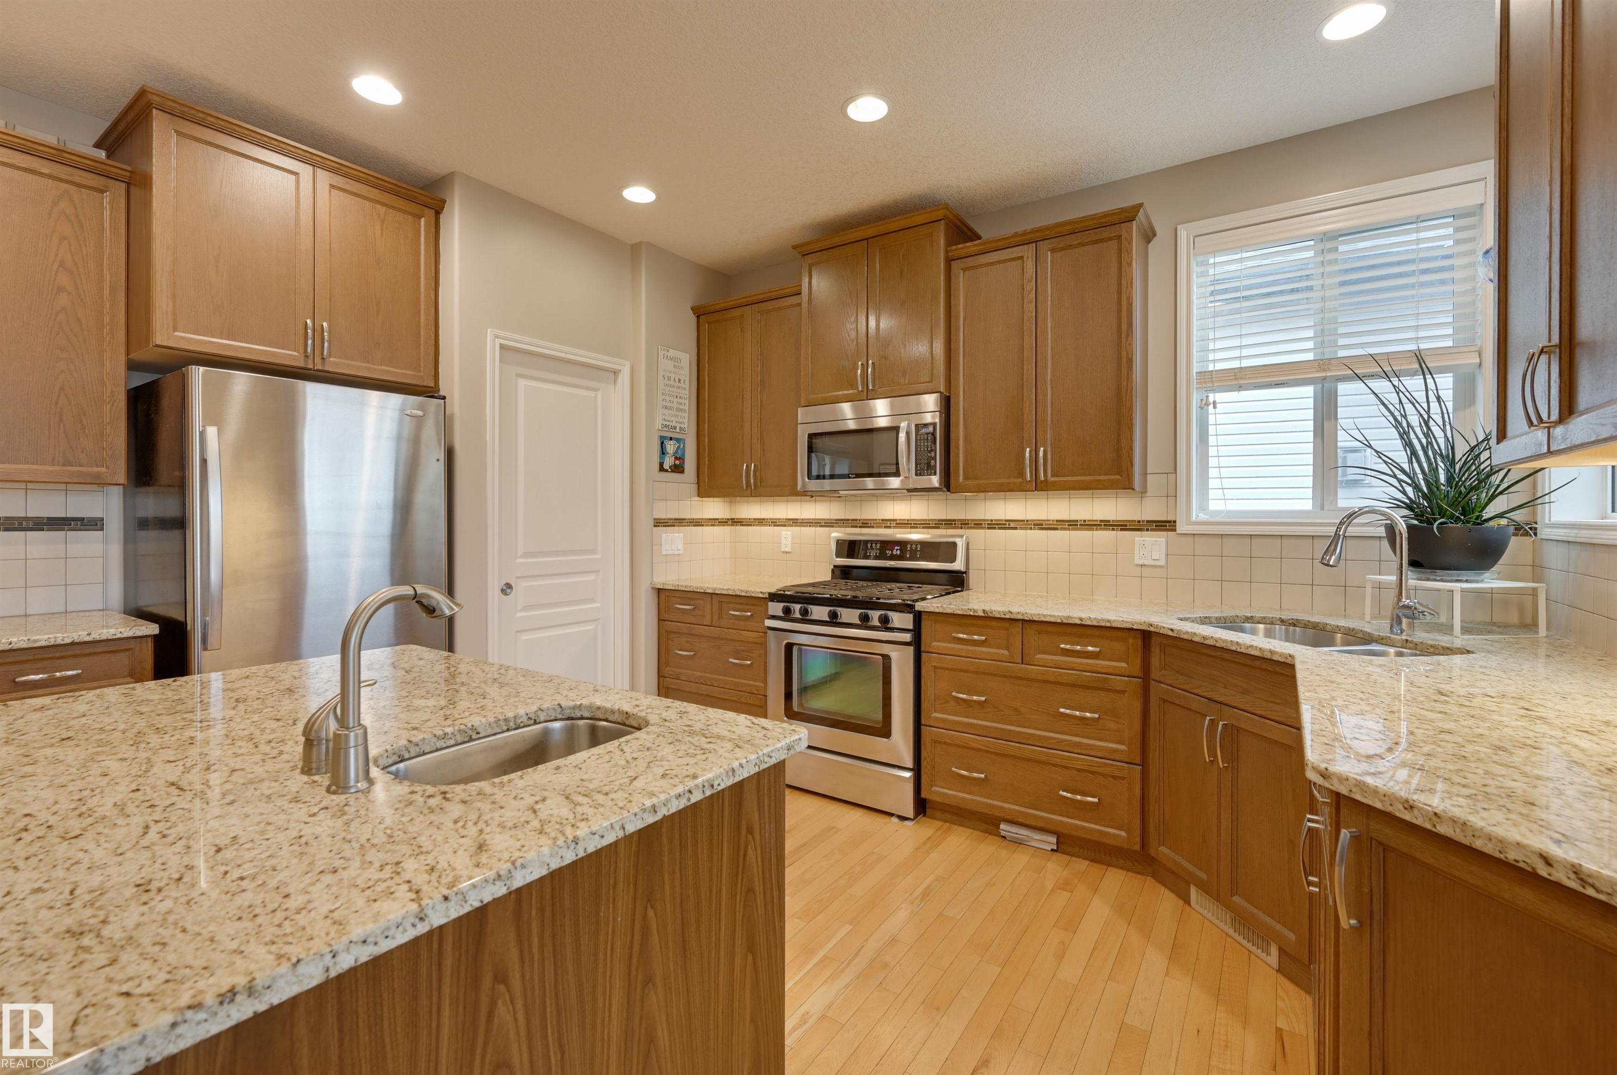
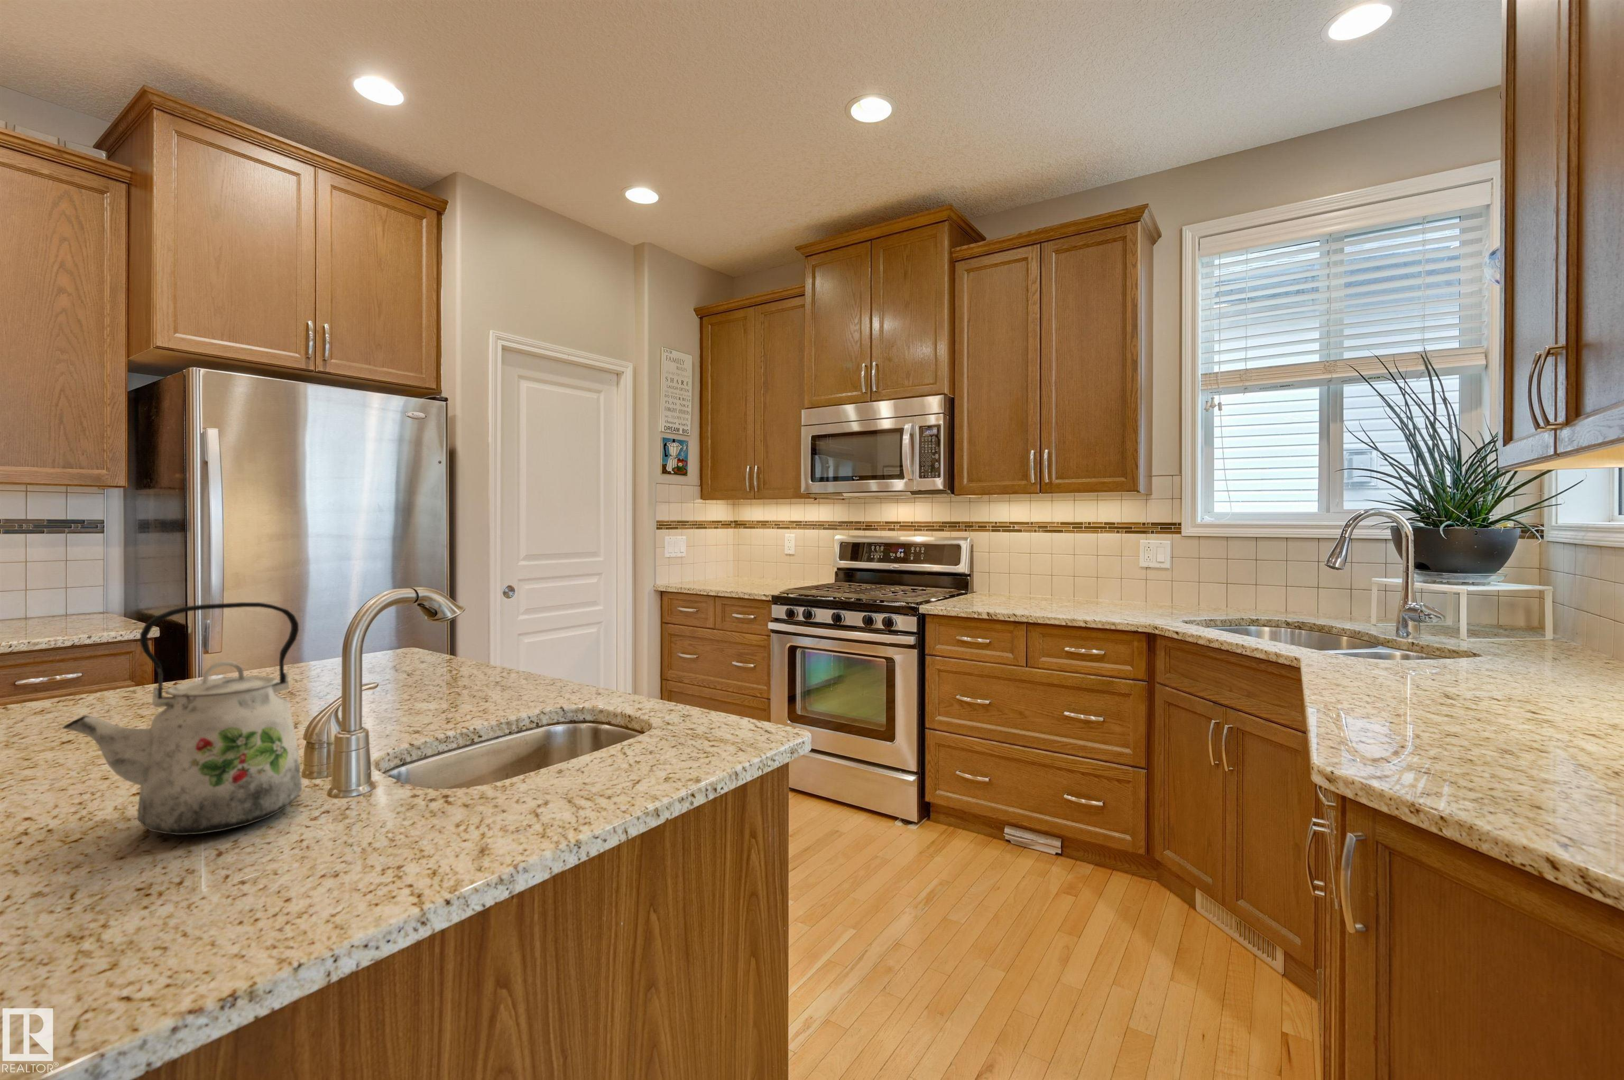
+ kettle [61,601,303,835]
